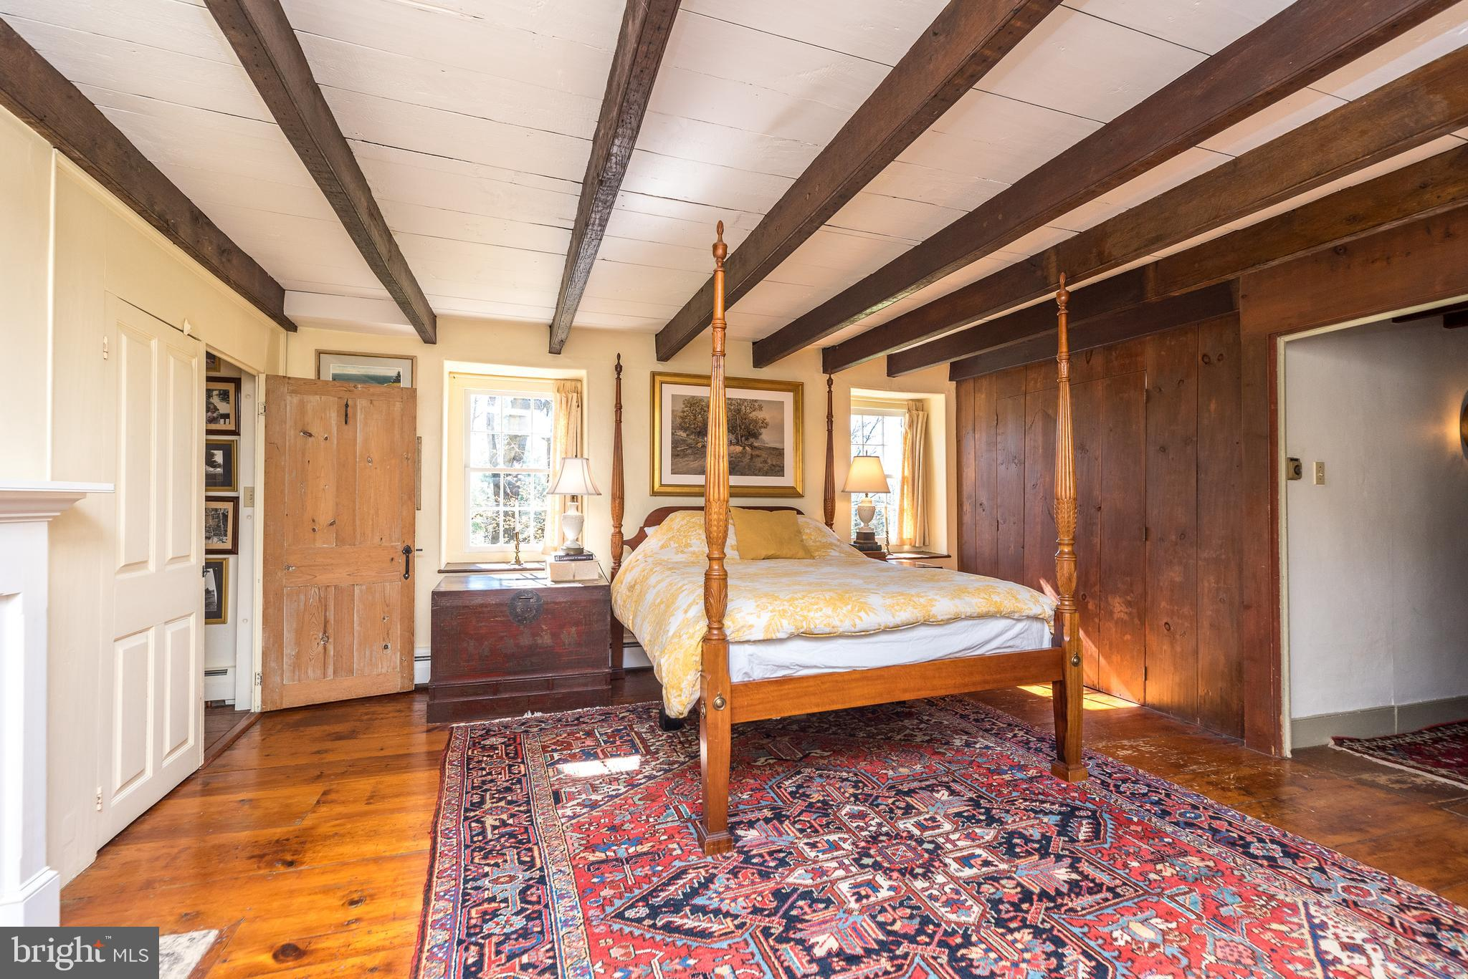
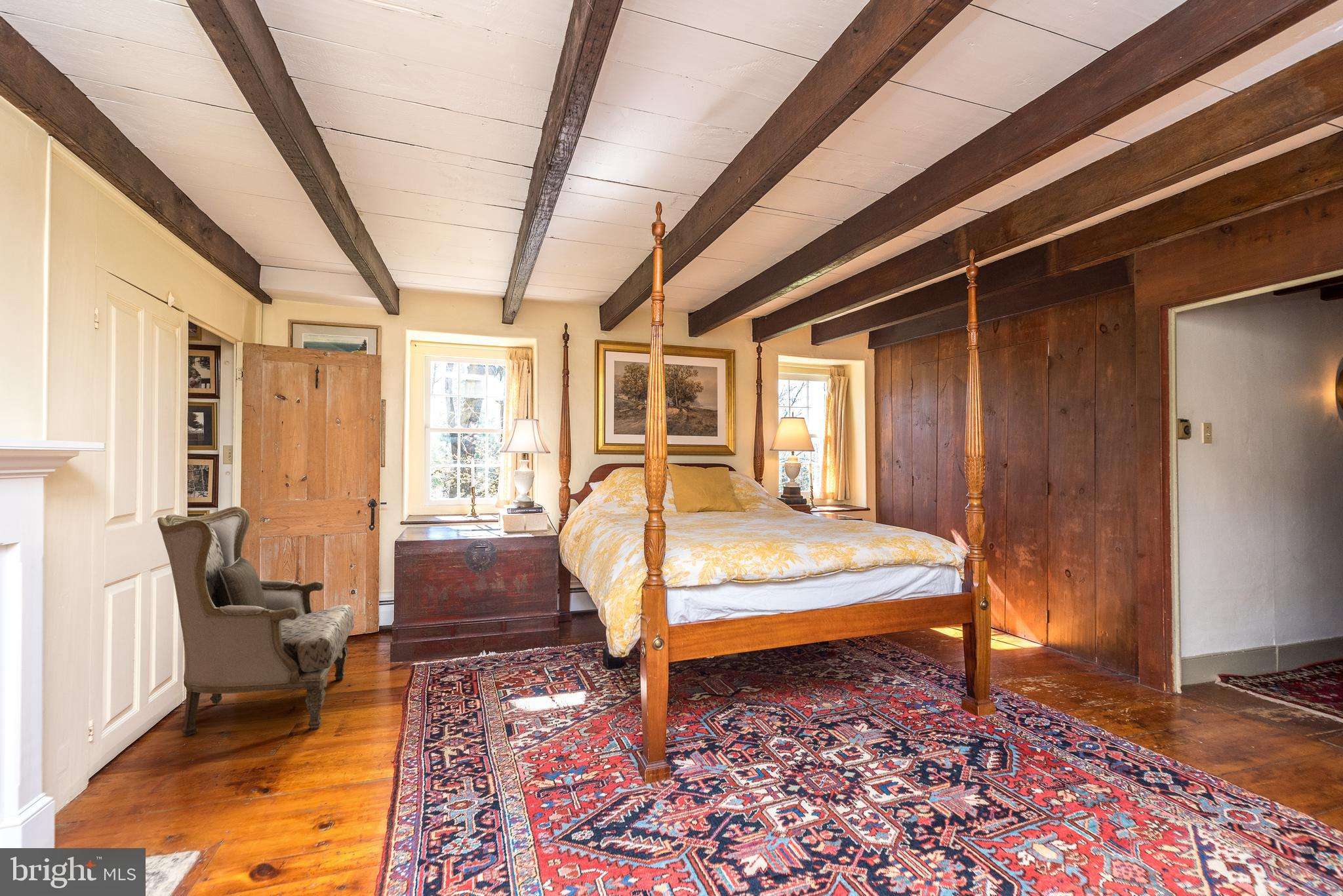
+ wingback chair [157,506,355,737]
